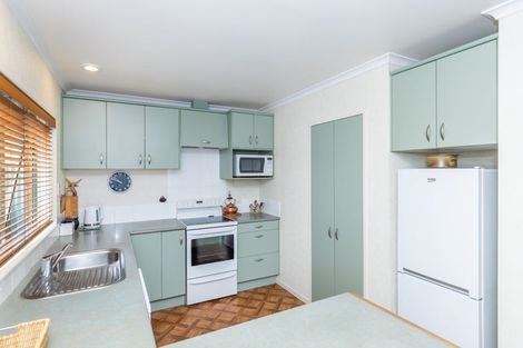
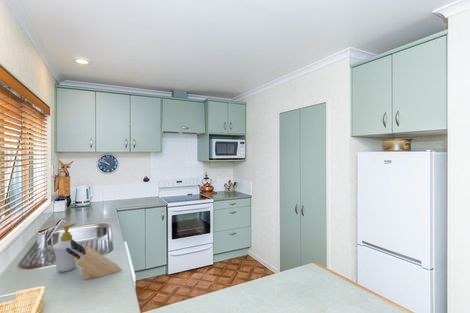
+ soap bottle [52,222,80,273]
+ knife block [66,239,122,281]
